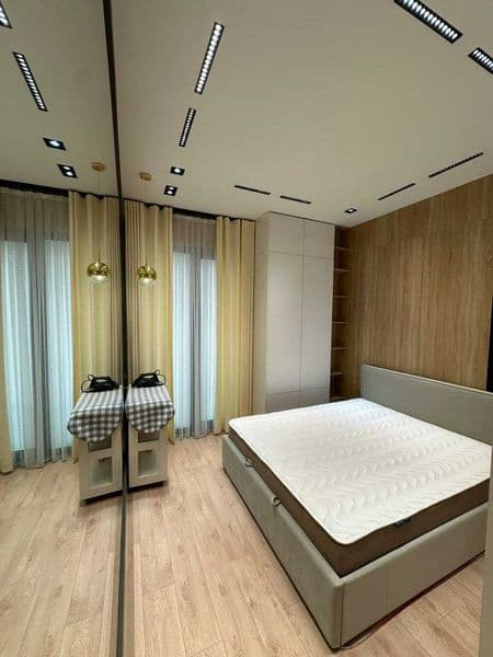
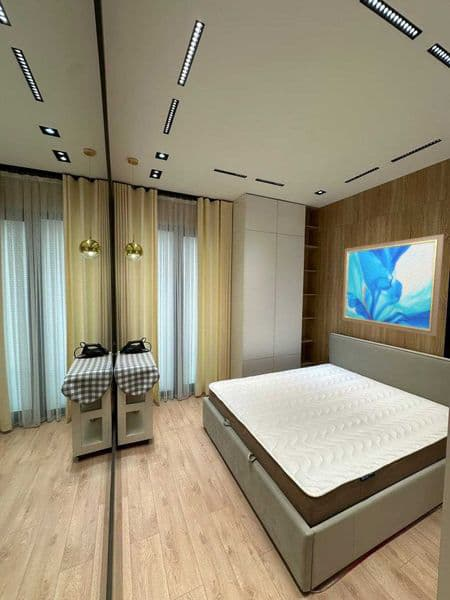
+ wall art [341,233,445,337]
